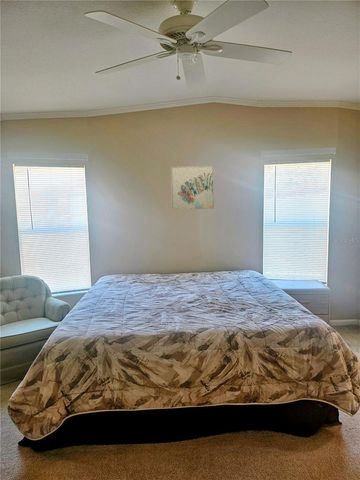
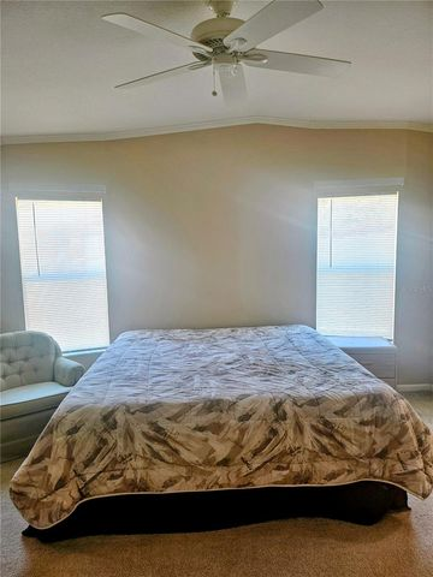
- wall art [170,165,215,211]
